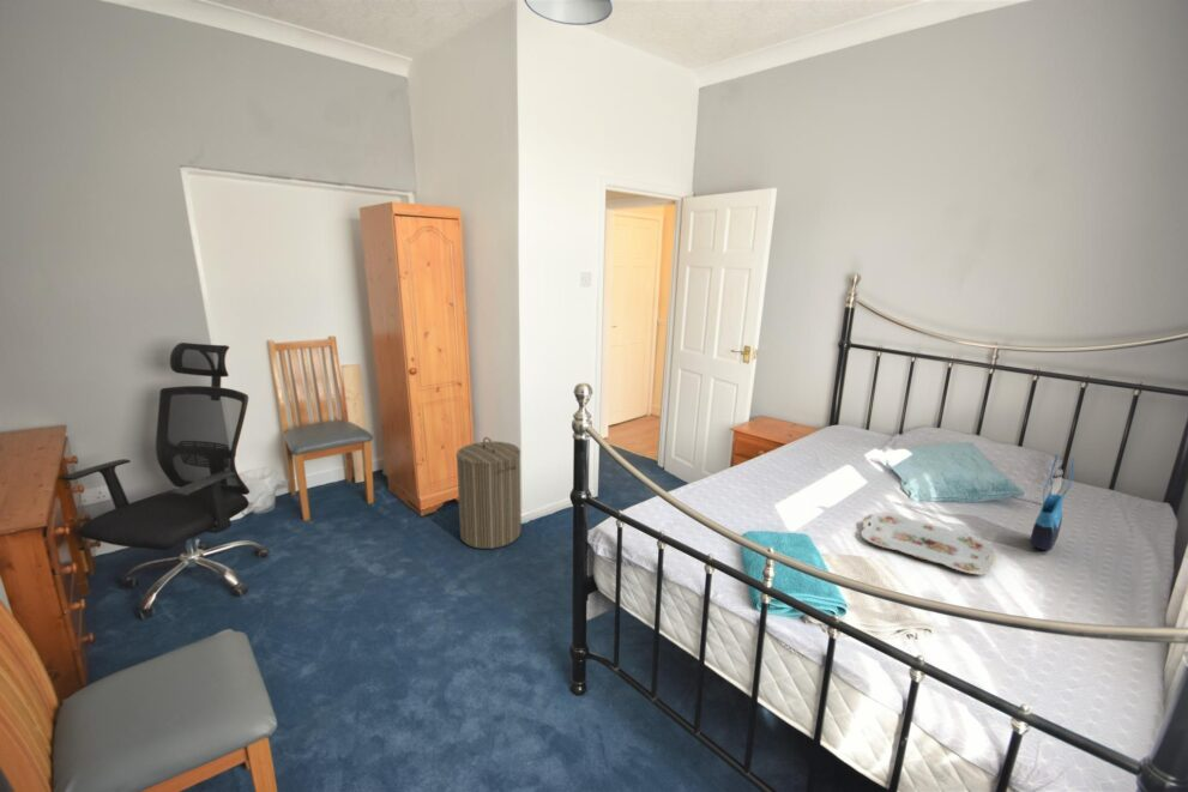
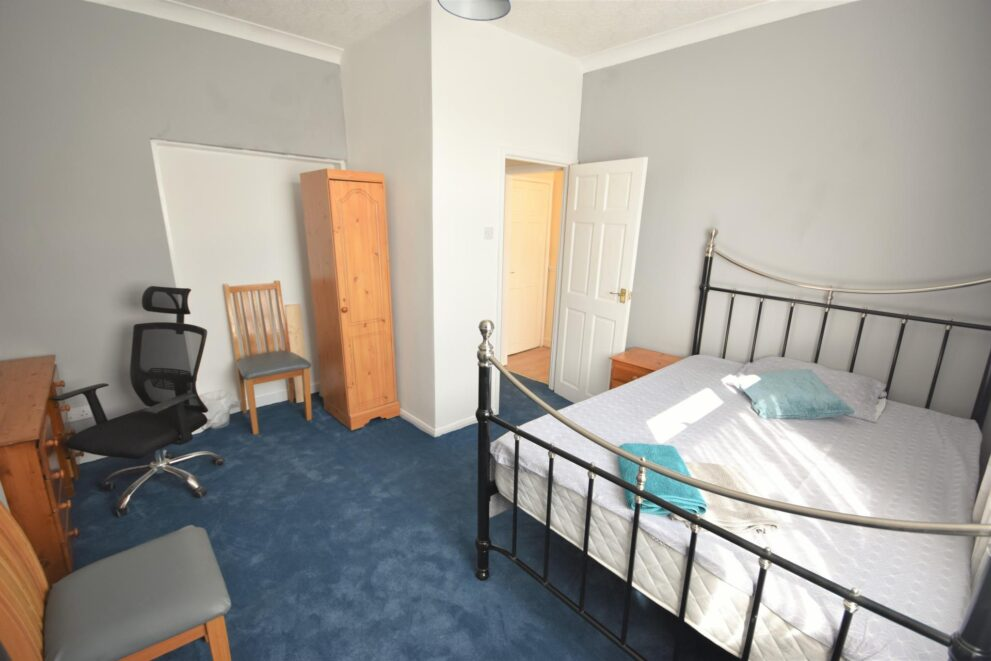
- laundry hamper [456,436,521,550]
- serving tray [860,510,996,576]
- tote bag [1029,452,1075,551]
